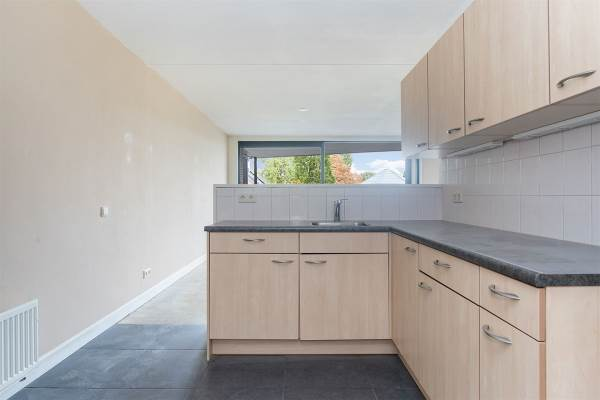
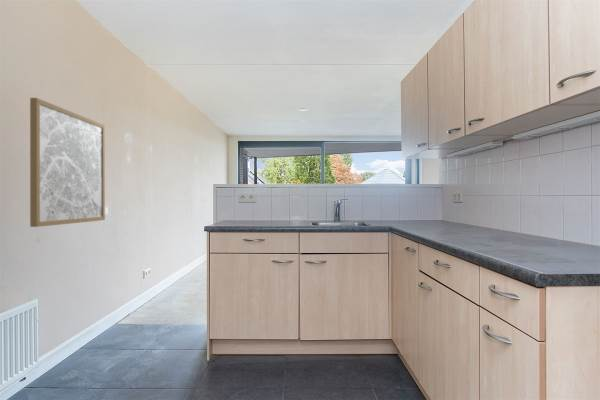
+ wall art [29,97,106,228]
